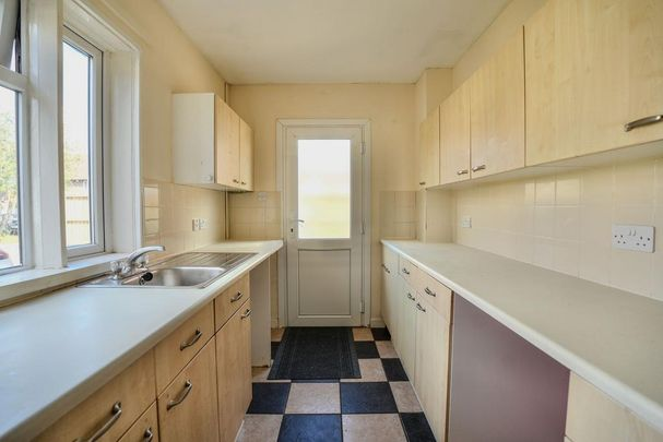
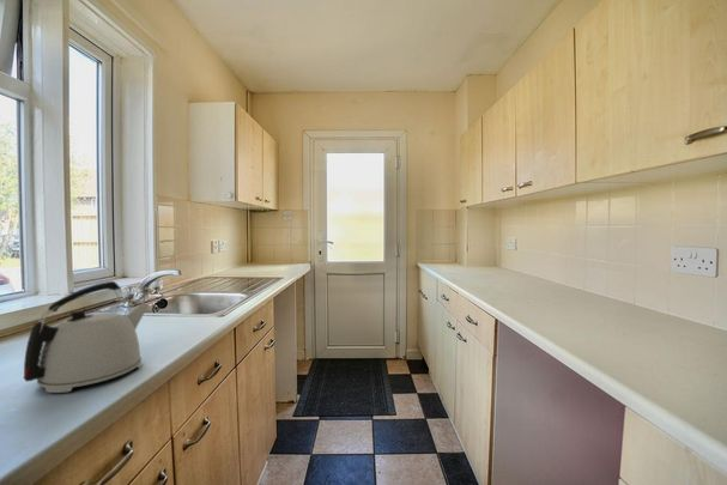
+ kettle [22,280,152,394]
